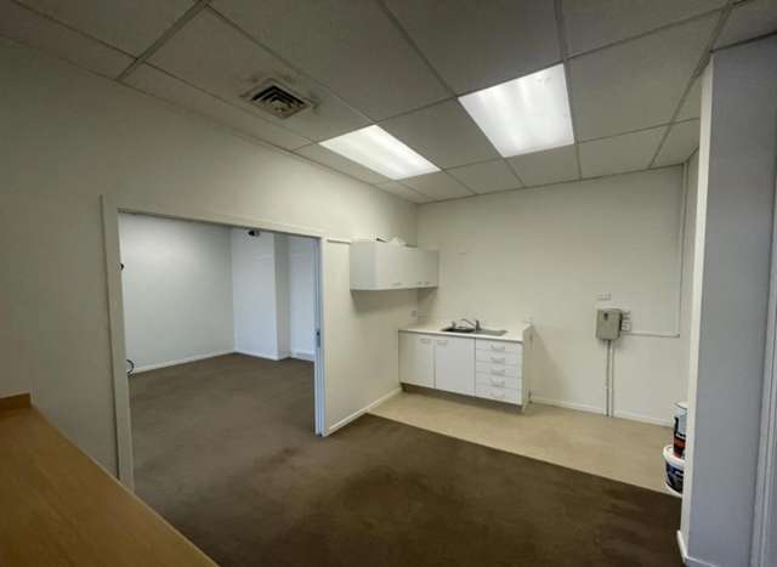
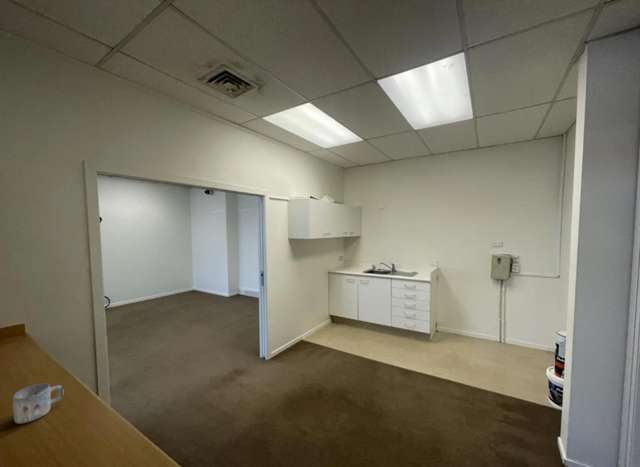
+ mug [12,382,65,425]
